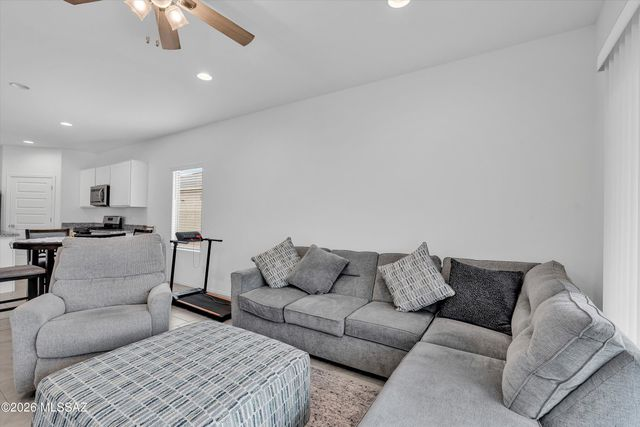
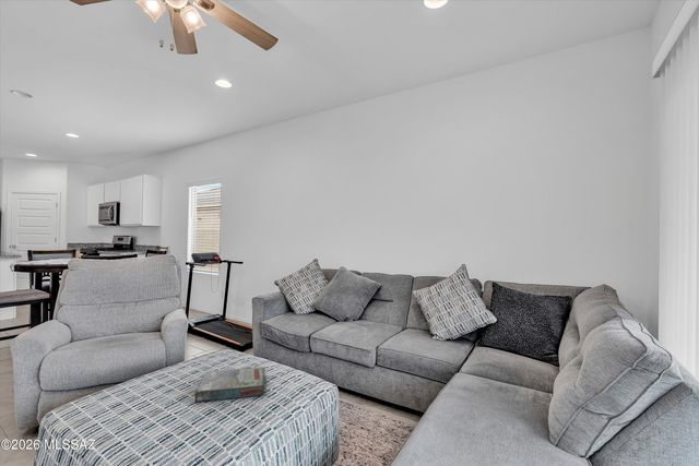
+ board game [194,366,266,403]
